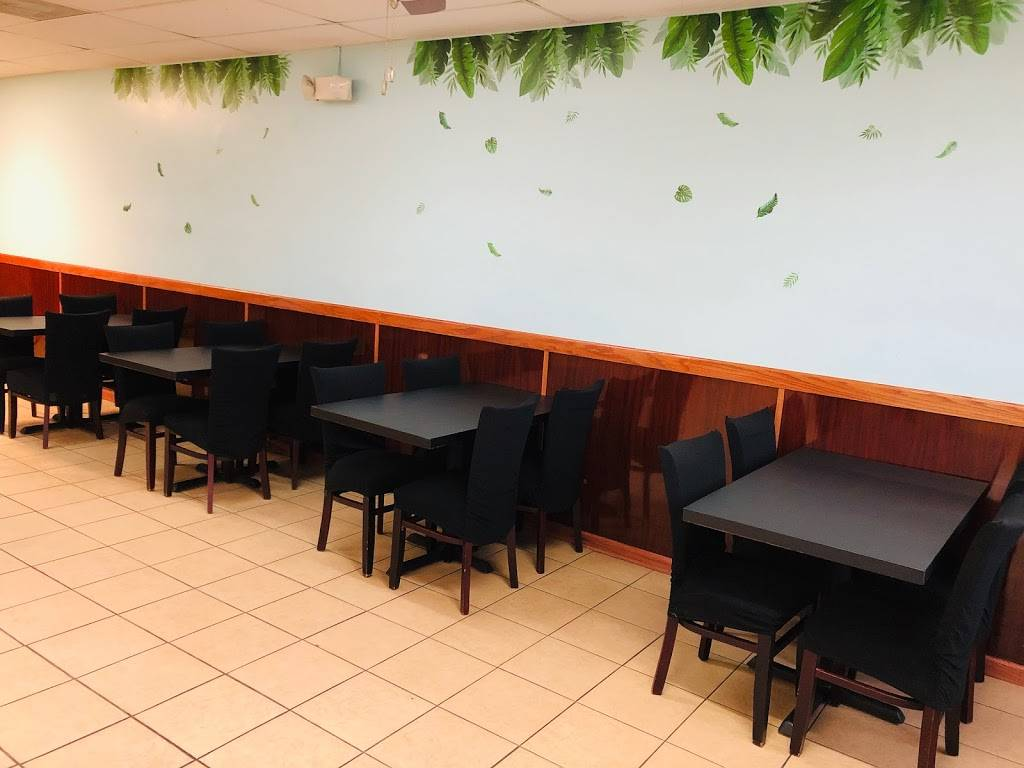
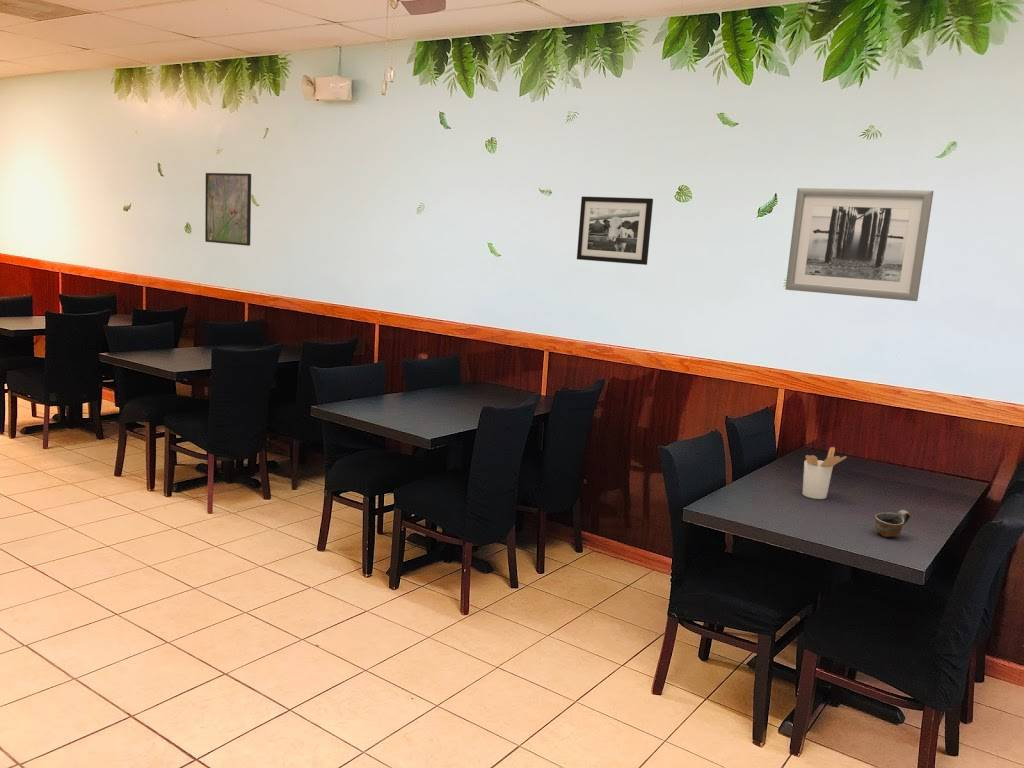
+ picture frame [576,195,654,266]
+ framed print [204,172,252,247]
+ wall art [784,187,935,302]
+ utensil holder [801,446,847,500]
+ cup [874,509,911,538]
